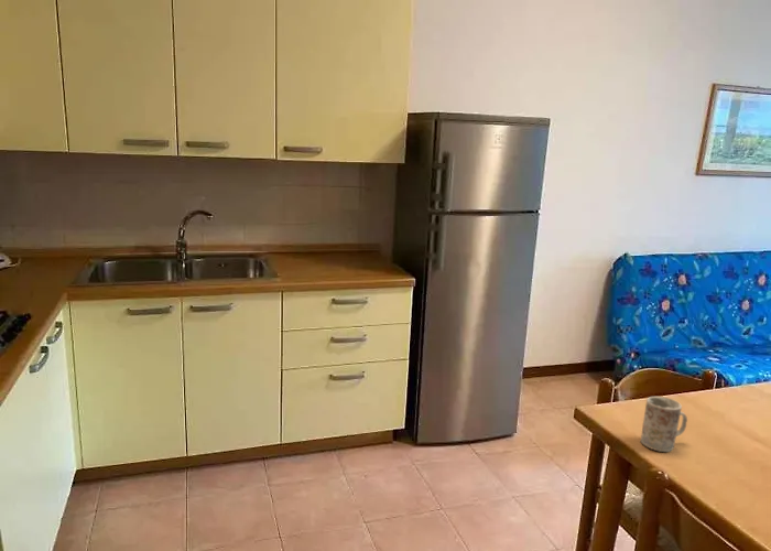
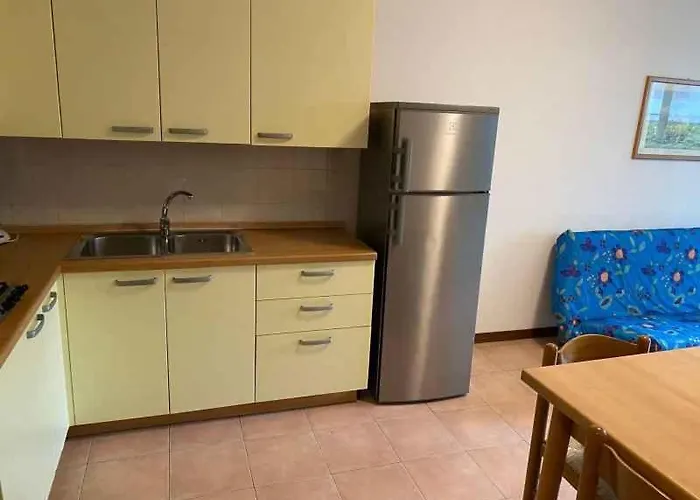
- mug [639,396,688,453]
